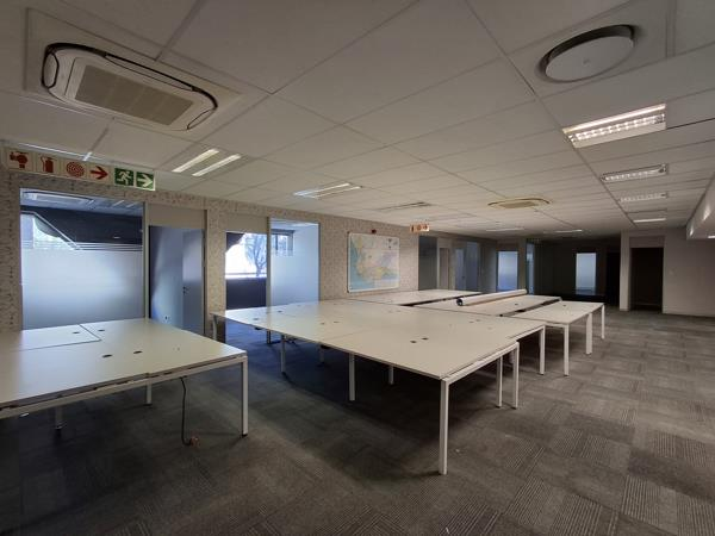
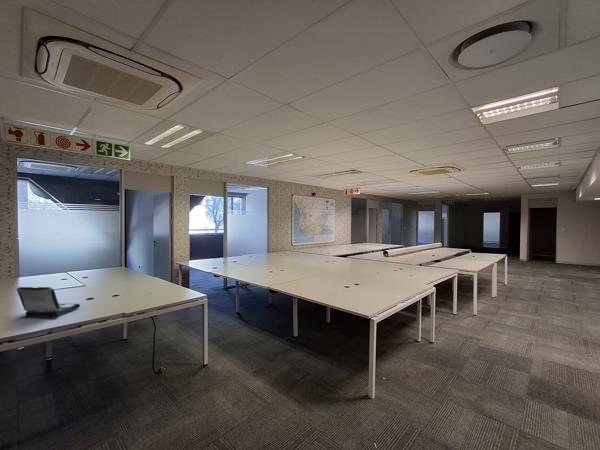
+ laptop [16,286,81,319]
